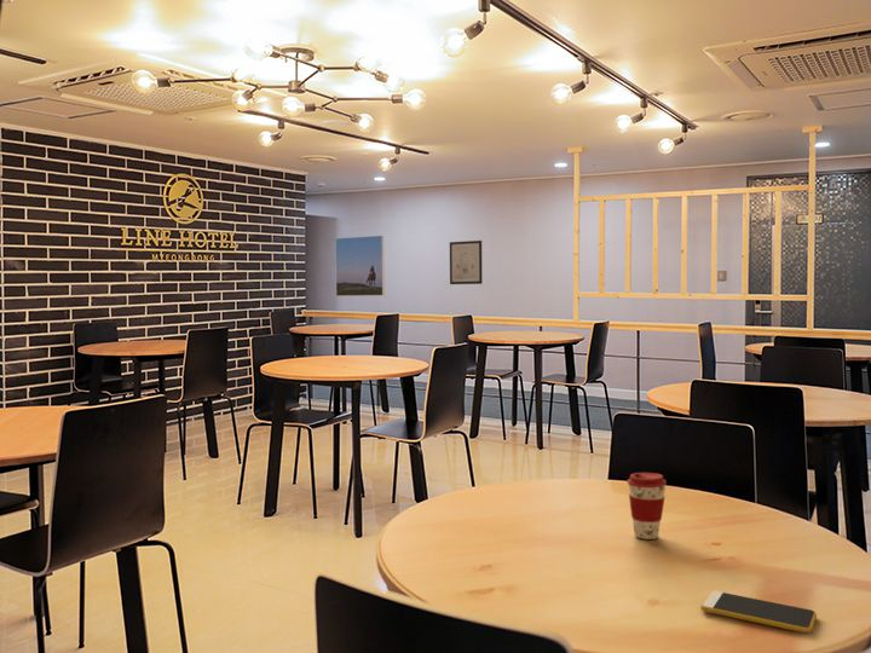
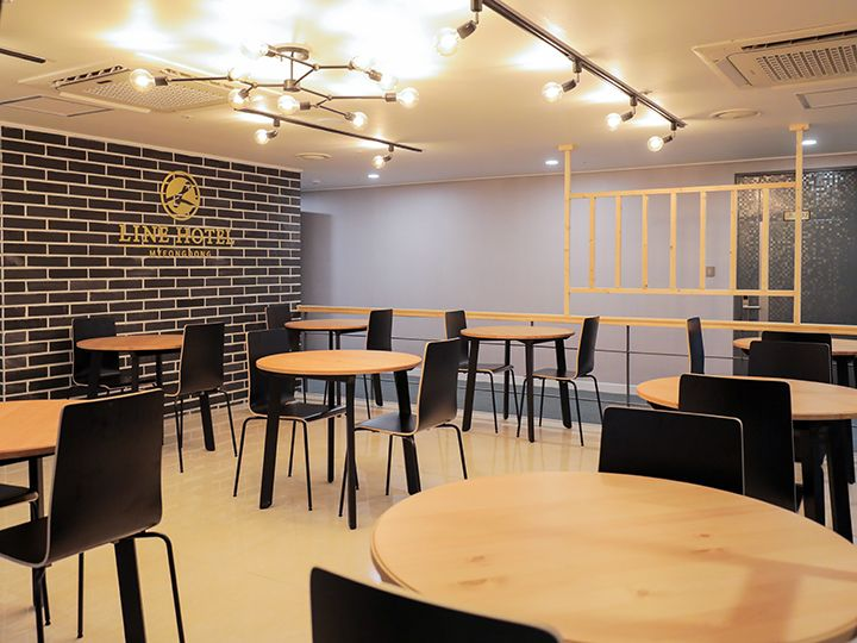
- smartphone [699,590,818,634]
- wall art [449,239,484,285]
- coffee cup [627,472,668,541]
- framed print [334,235,386,297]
